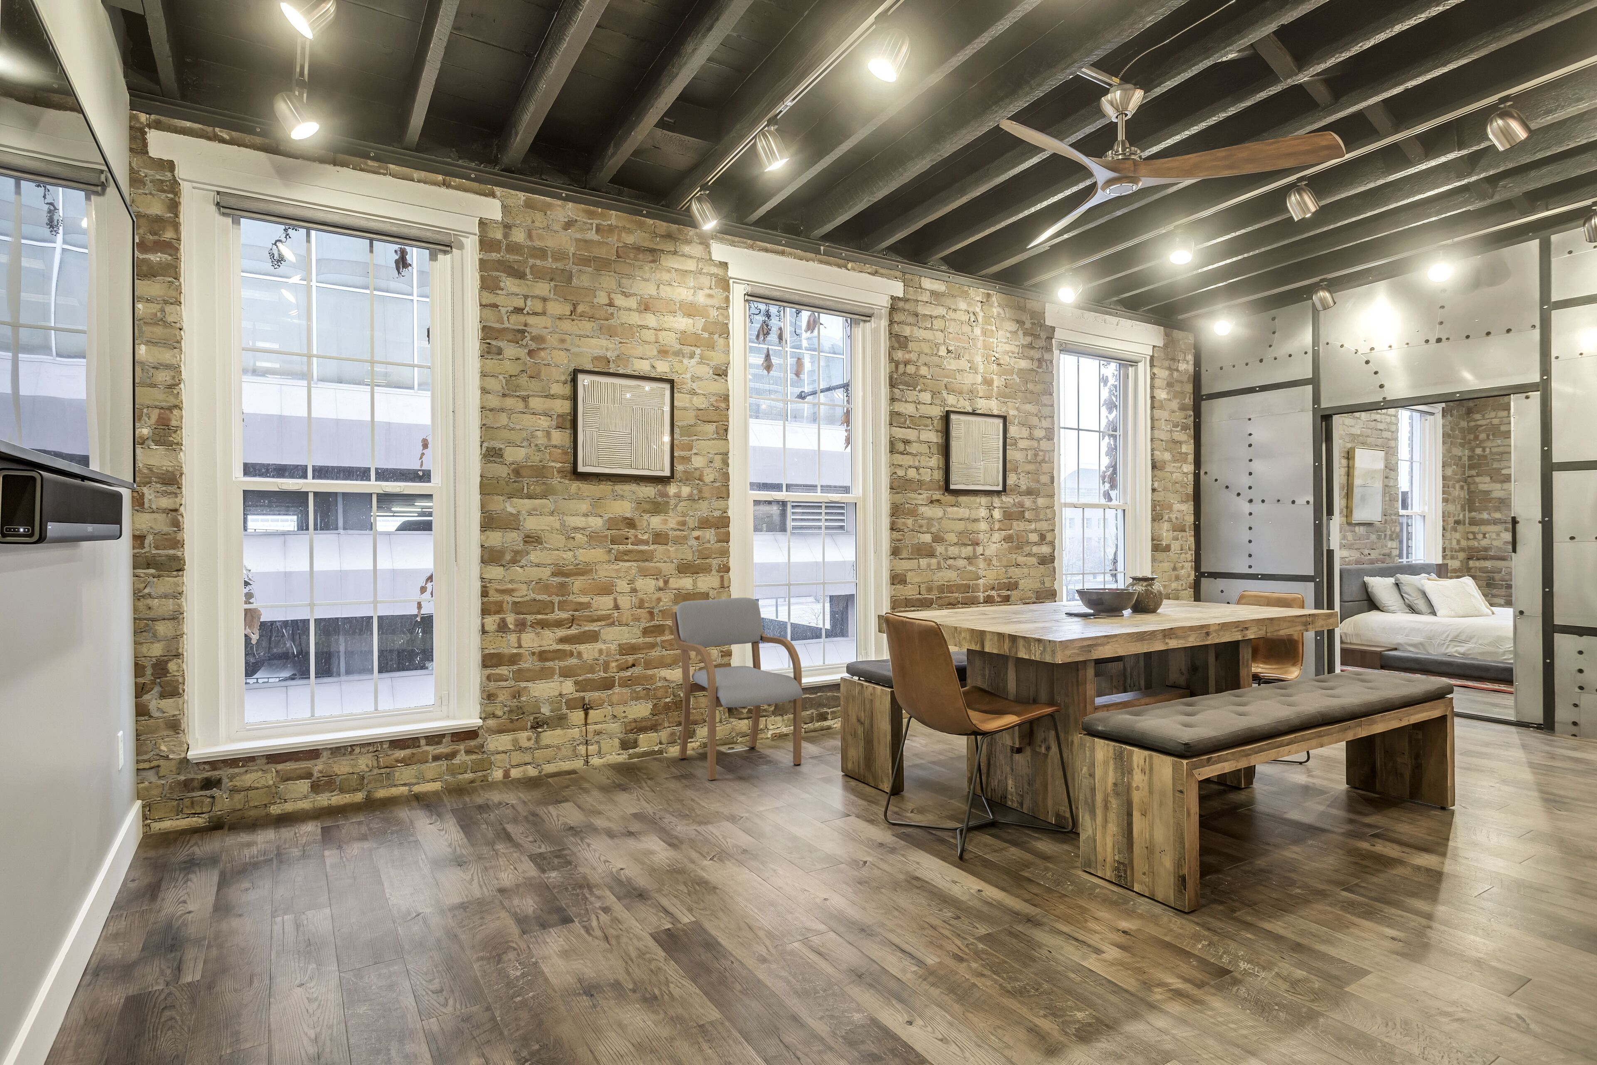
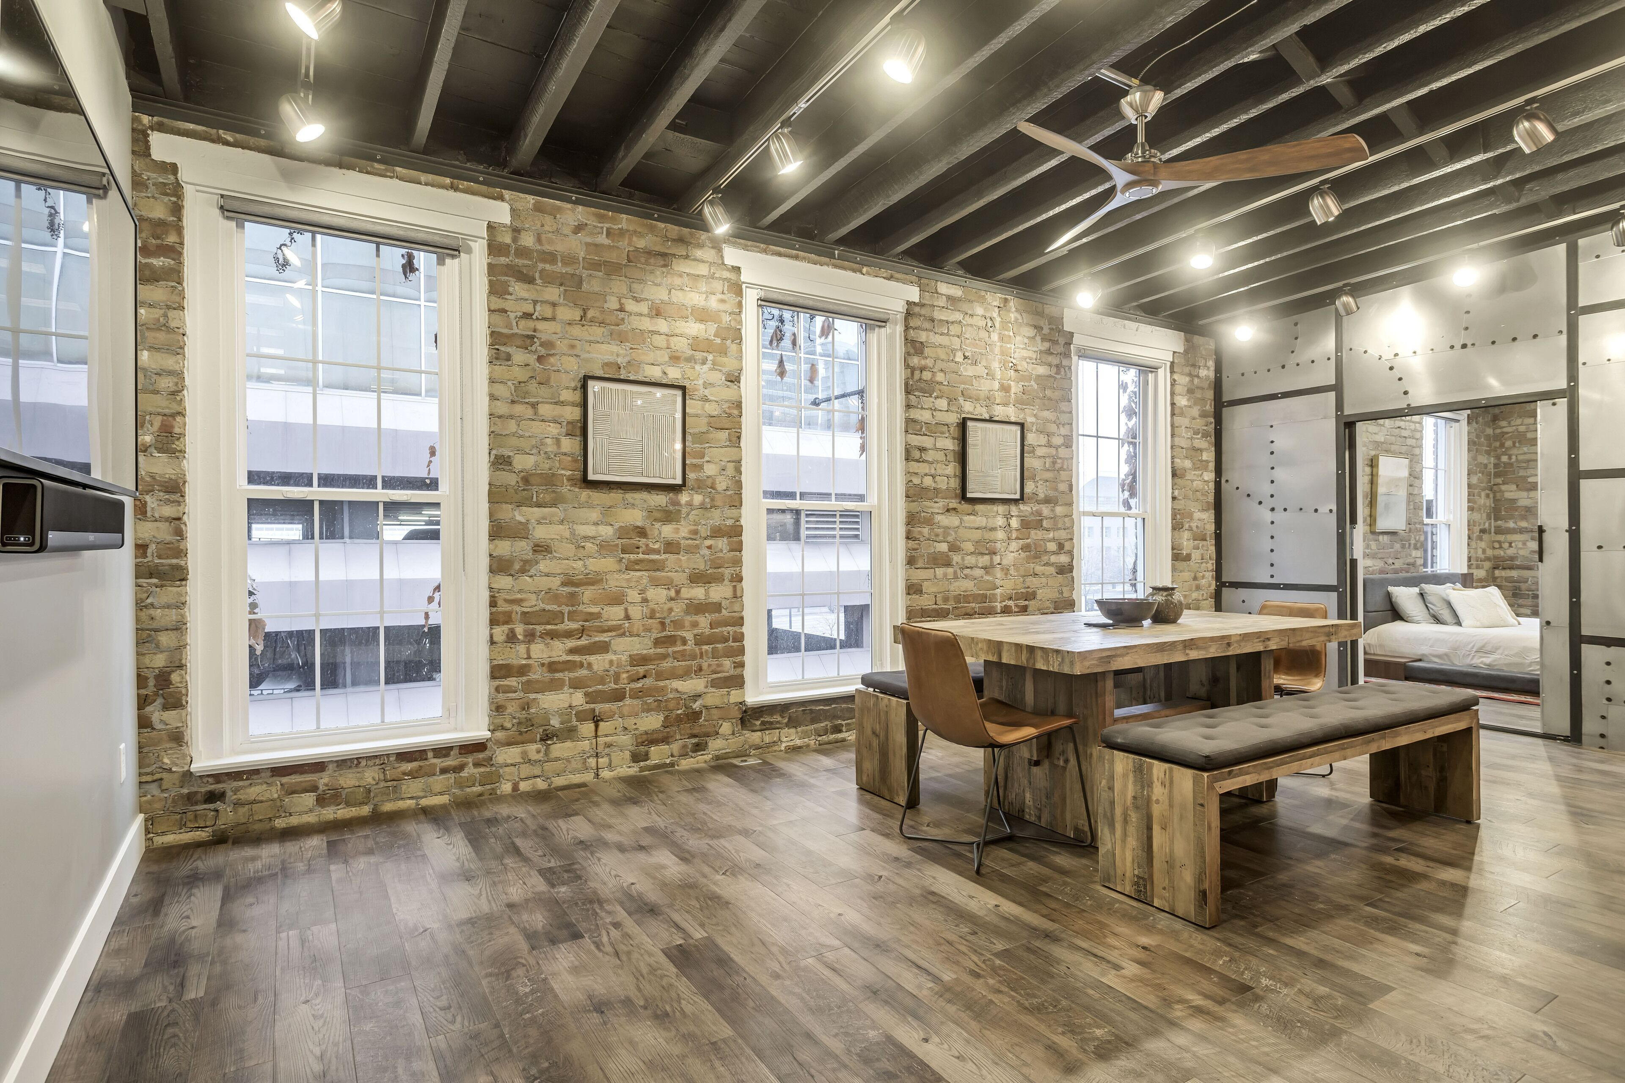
- armchair [670,597,803,781]
